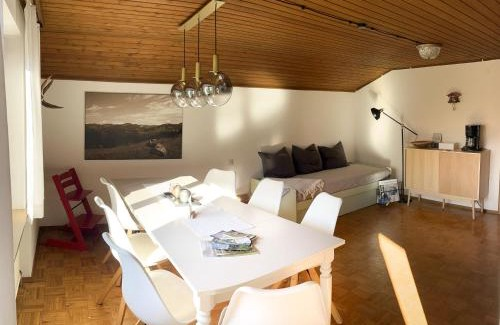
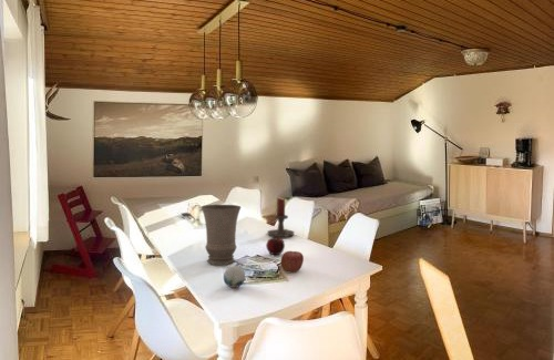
+ vase [201,204,242,266]
+ decorative orb [223,265,246,289]
+ candle holder [266,197,296,238]
+ fruit [265,236,286,256]
+ apple [280,250,305,274]
